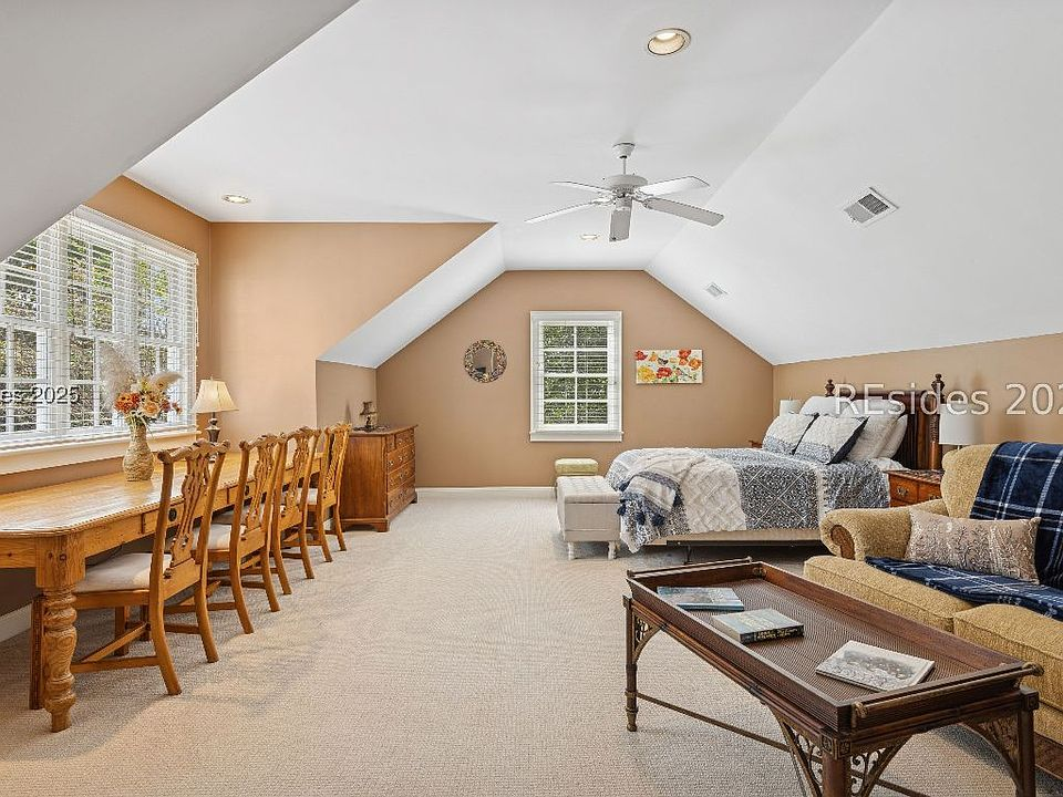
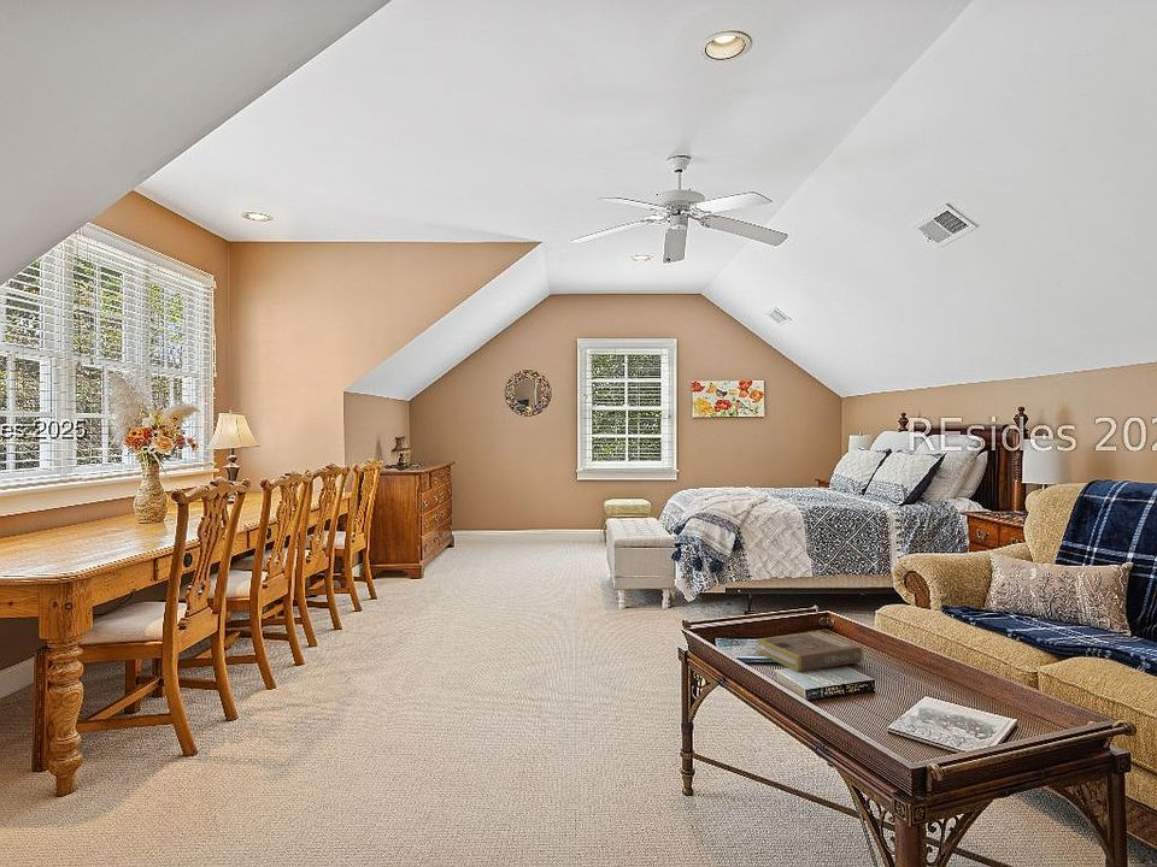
+ book [756,630,864,673]
